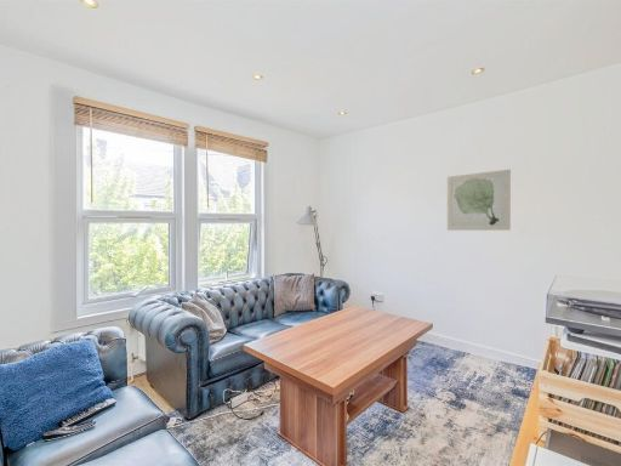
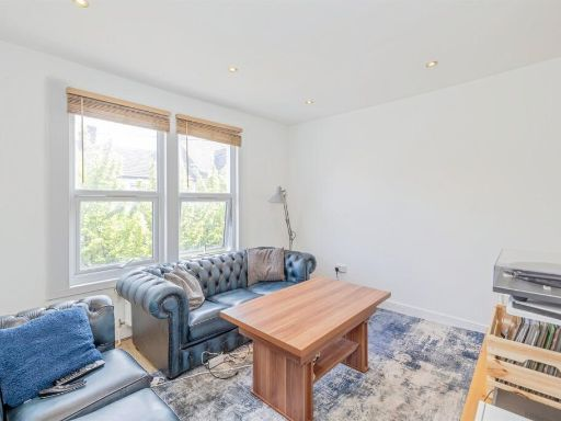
- wall art [446,169,512,232]
